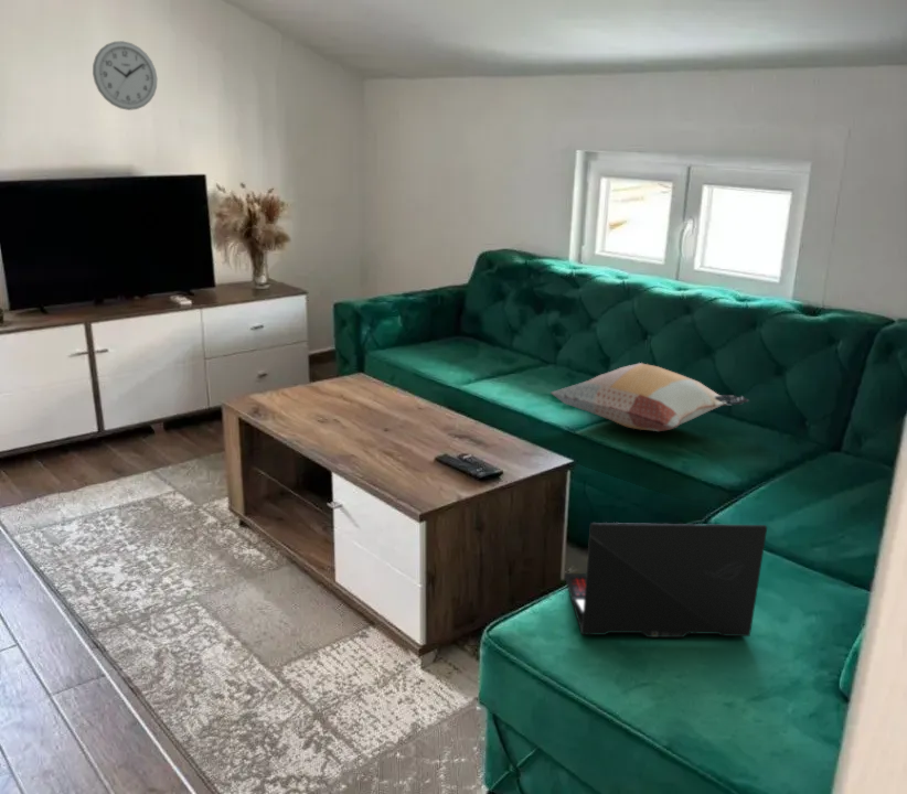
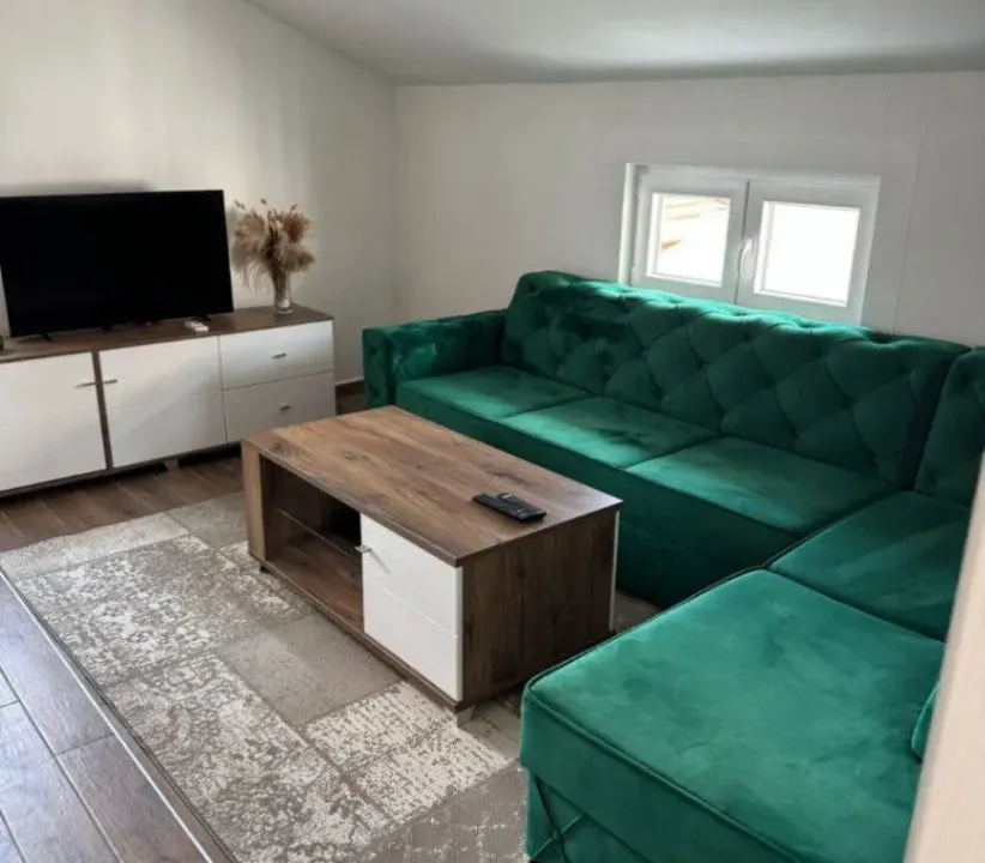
- wall clock [92,40,158,111]
- laptop [564,522,768,639]
- decorative pillow [549,362,750,432]
